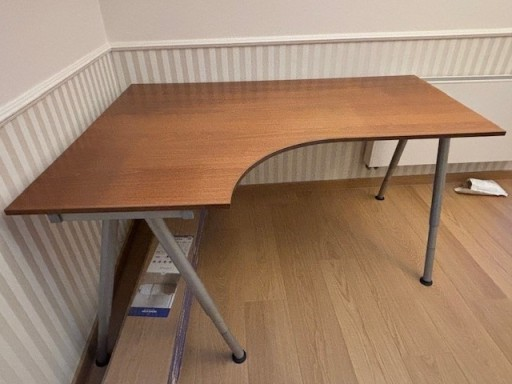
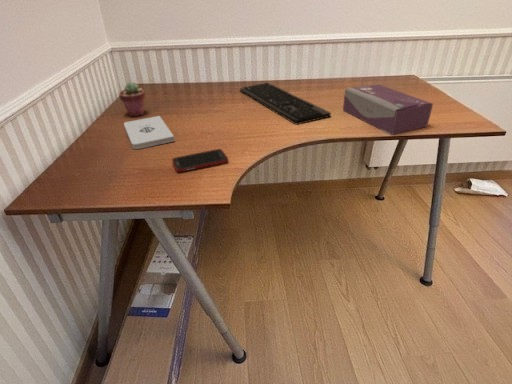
+ tissue box [342,83,434,136]
+ cell phone [171,148,229,173]
+ notepad [123,115,176,150]
+ keyboard [239,82,332,125]
+ potted succulent [118,81,145,117]
